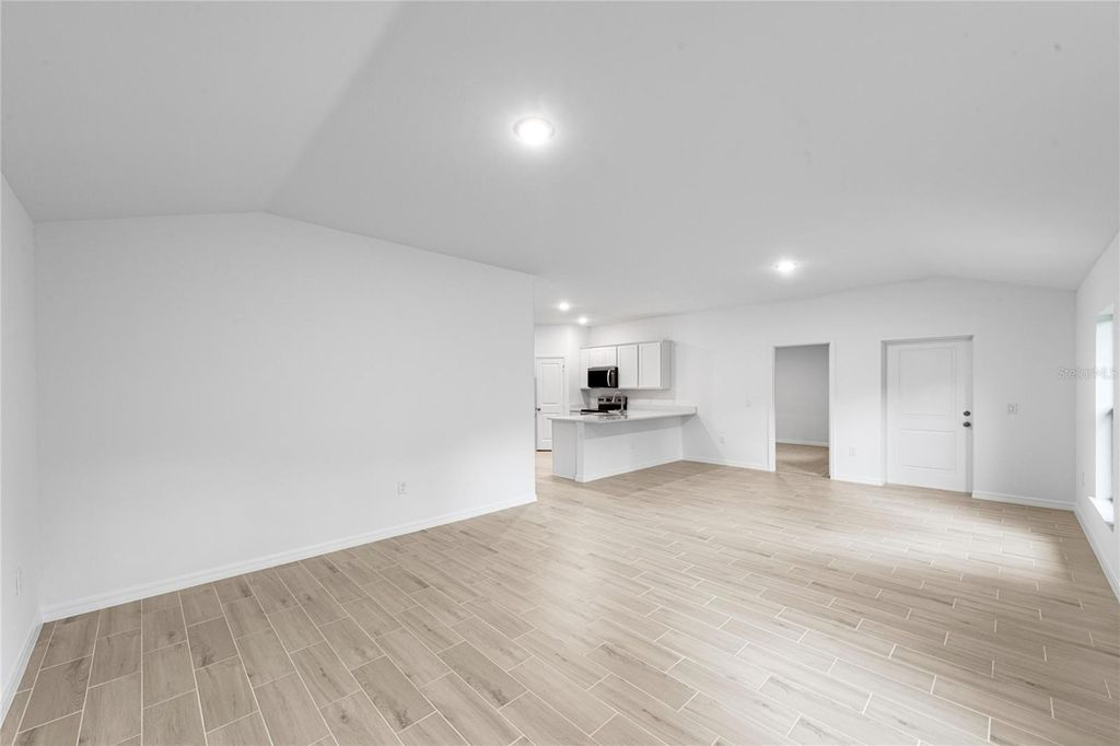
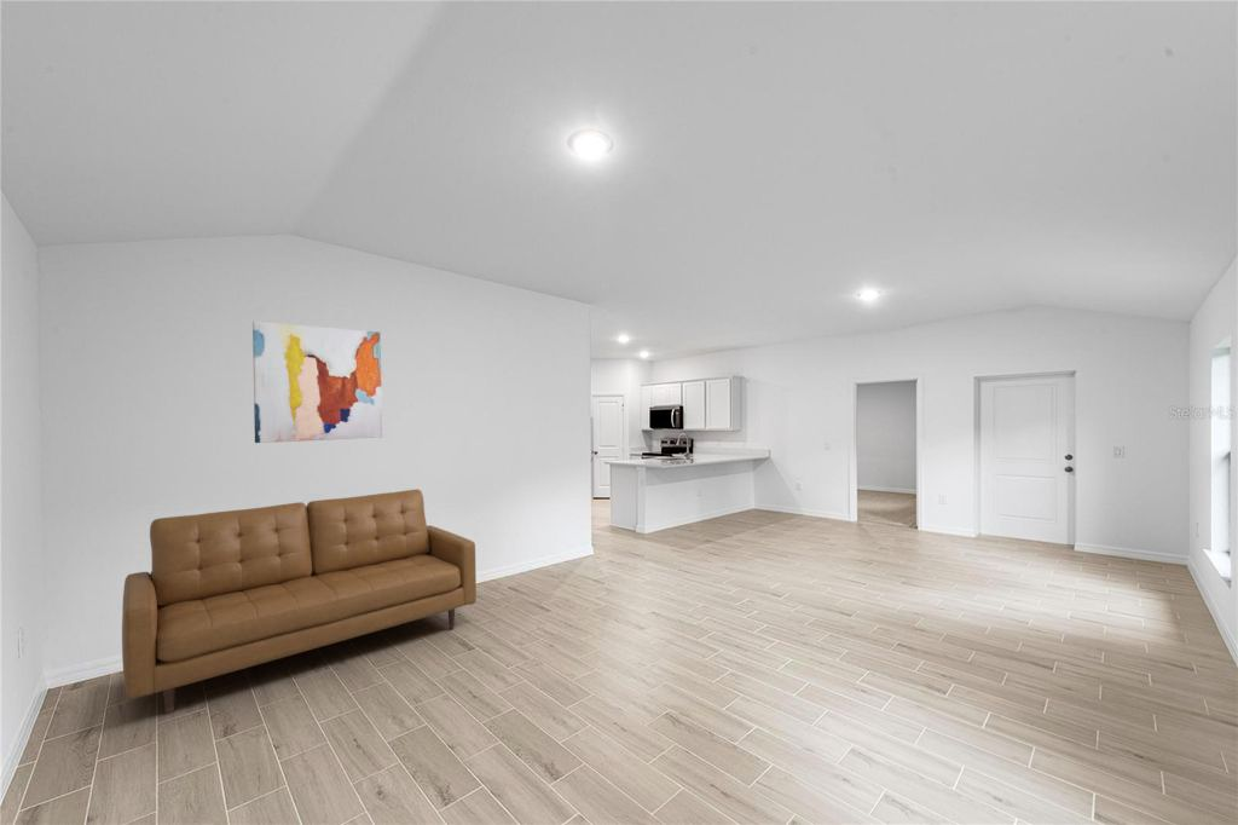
+ wall art [251,321,383,444]
+ sofa [121,489,478,715]
